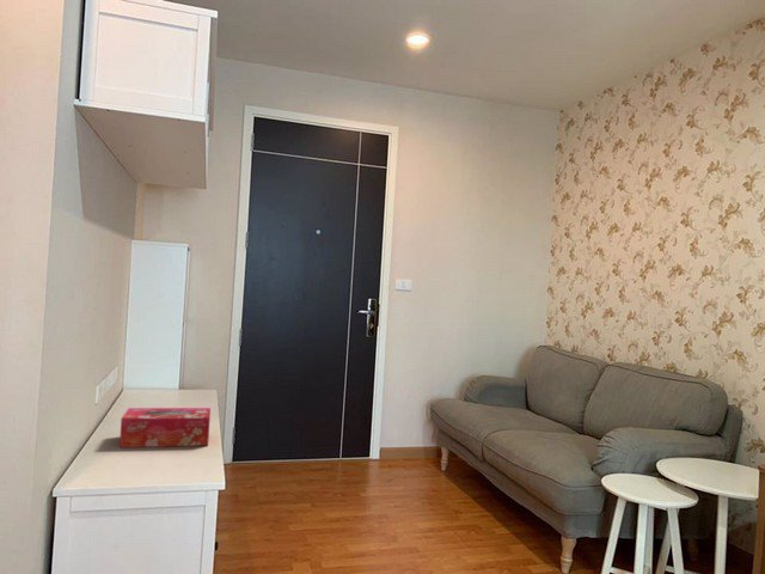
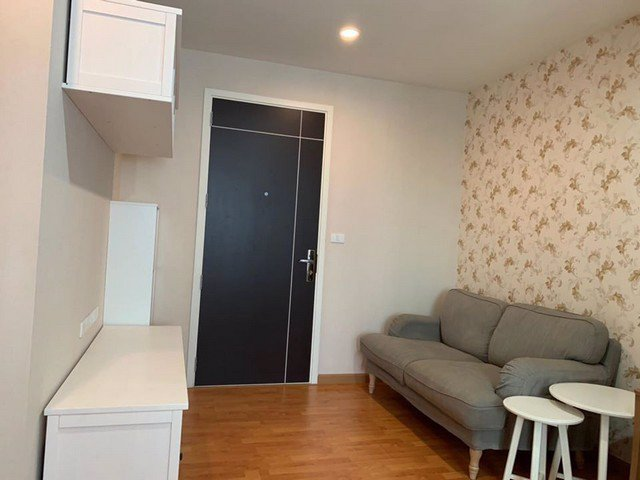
- tissue box [118,407,212,448]
